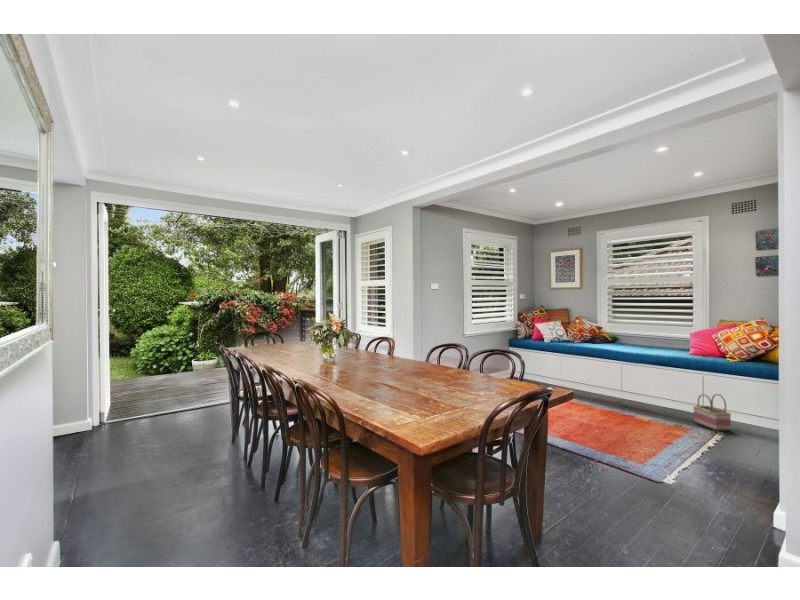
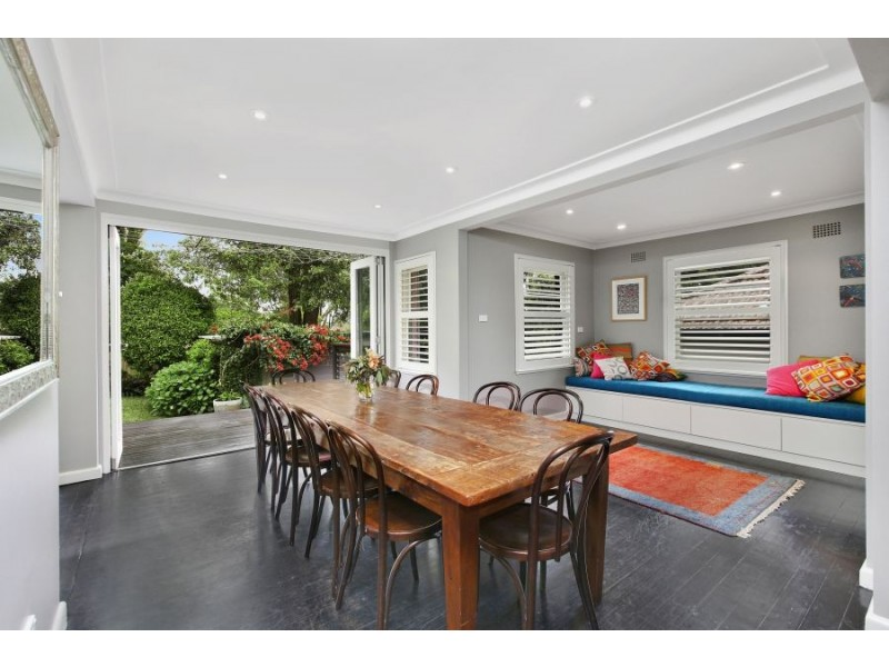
- basket [692,393,732,432]
